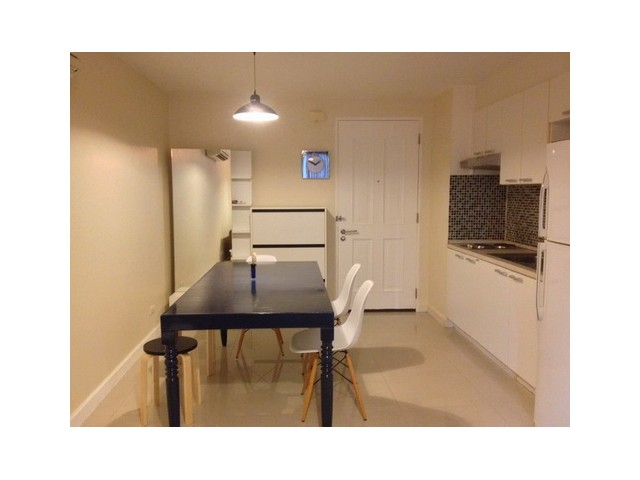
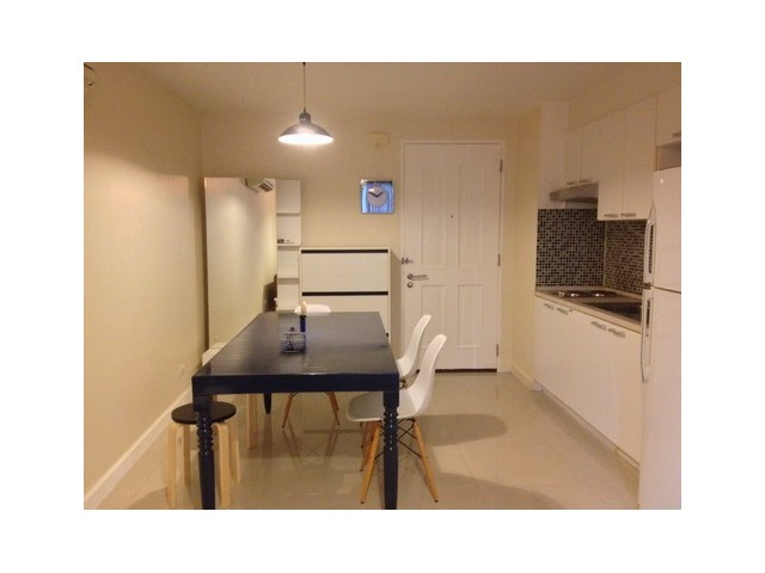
+ teapot [279,326,306,353]
